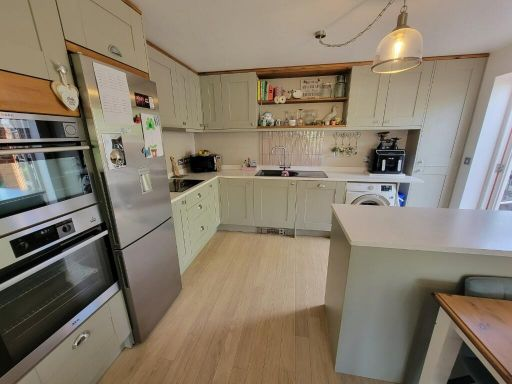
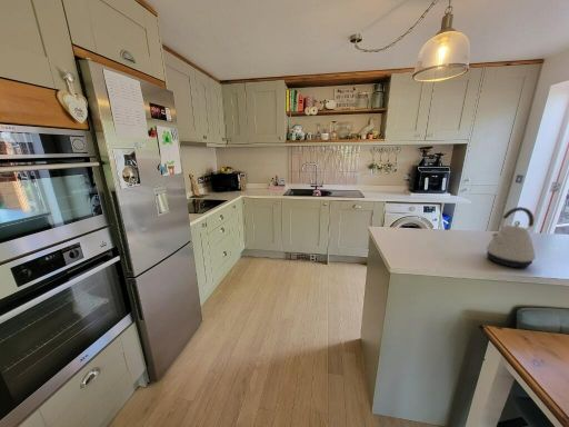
+ kettle [485,206,537,268]
